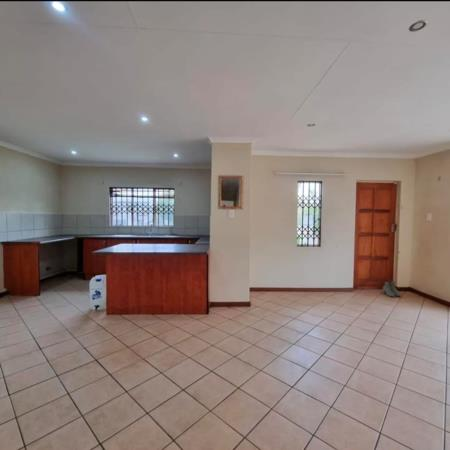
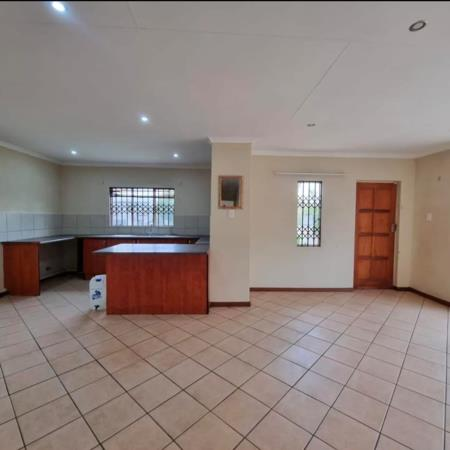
- boots [382,280,402,298]
